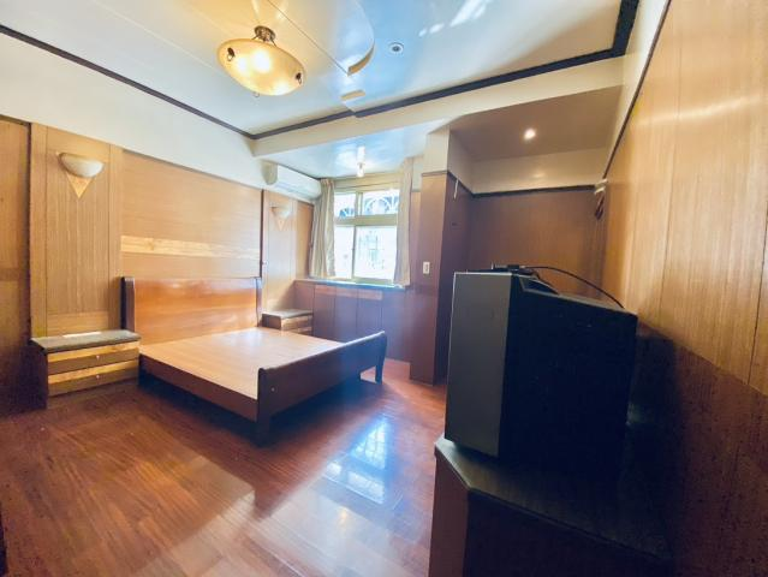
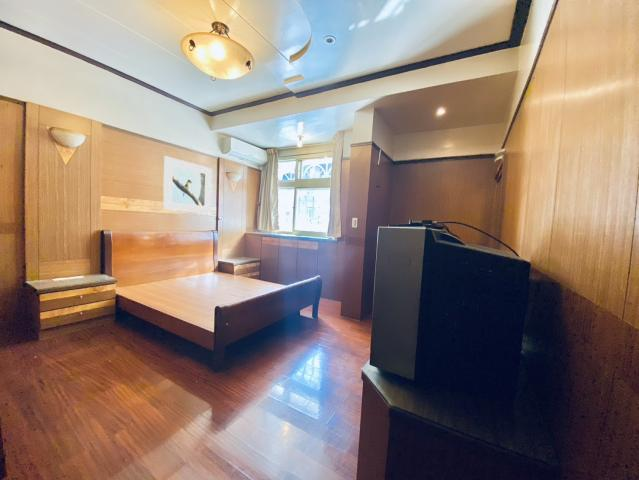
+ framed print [162,155,213,214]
